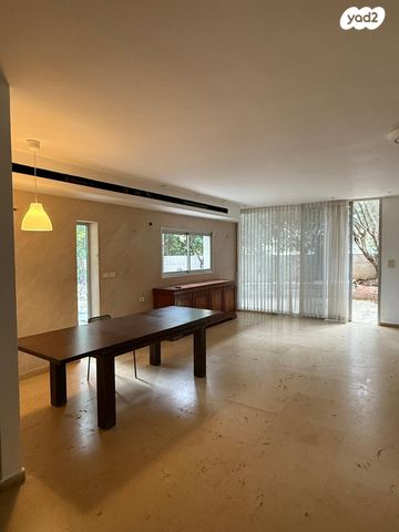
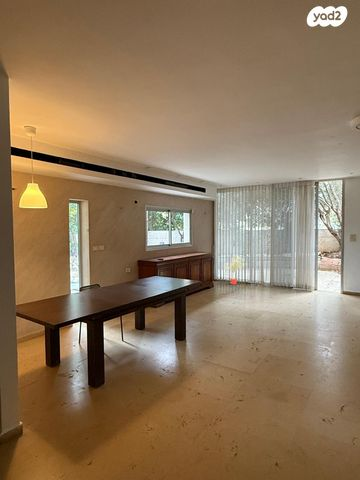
+ potted tree [222,254,246,286]
